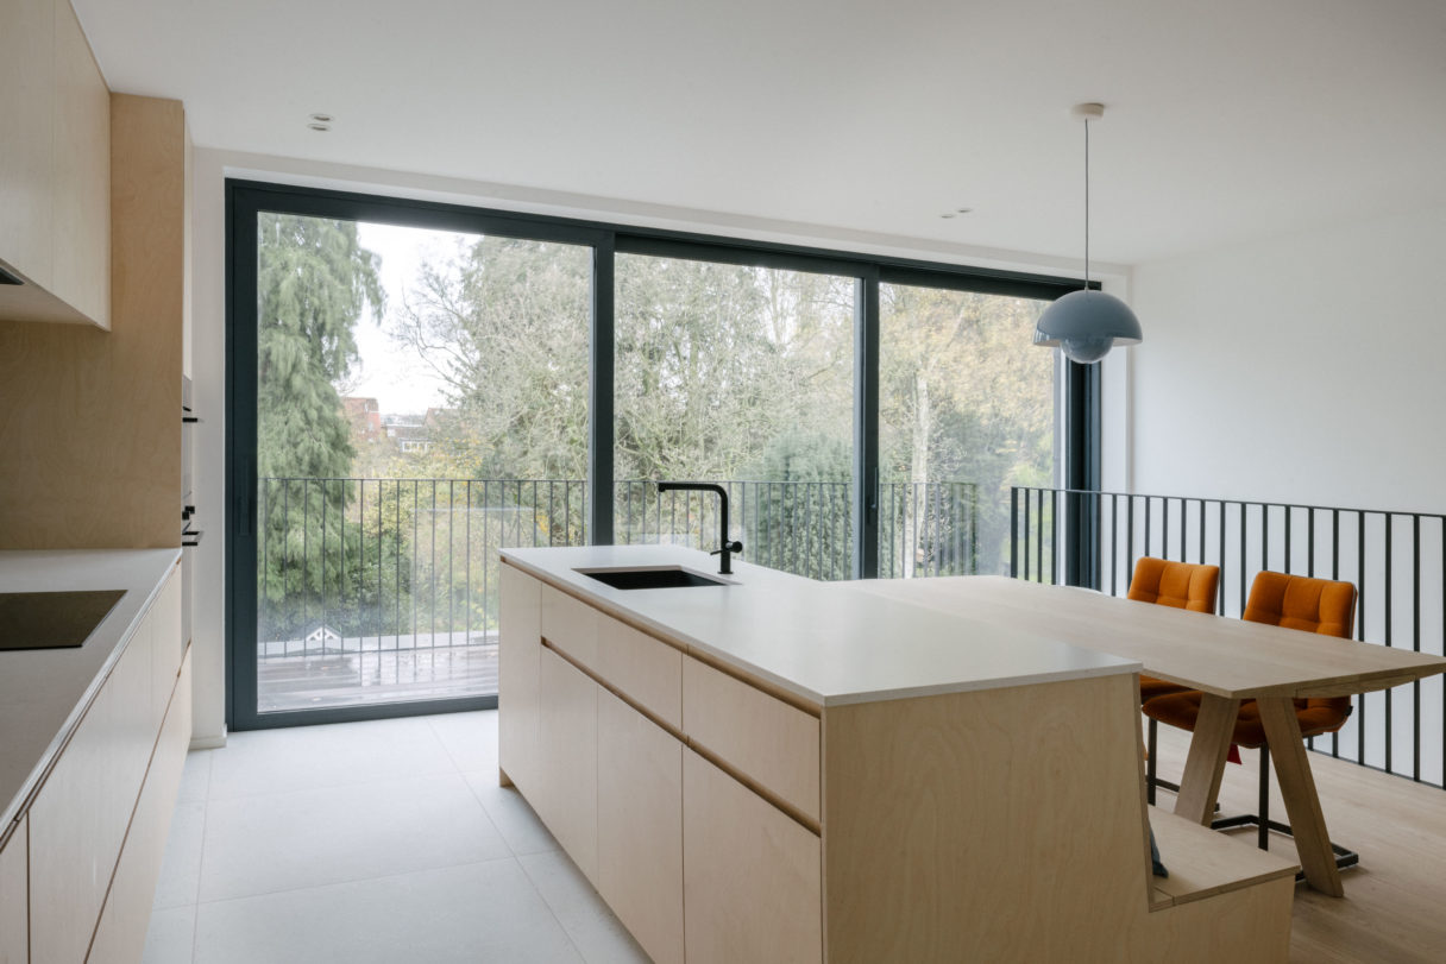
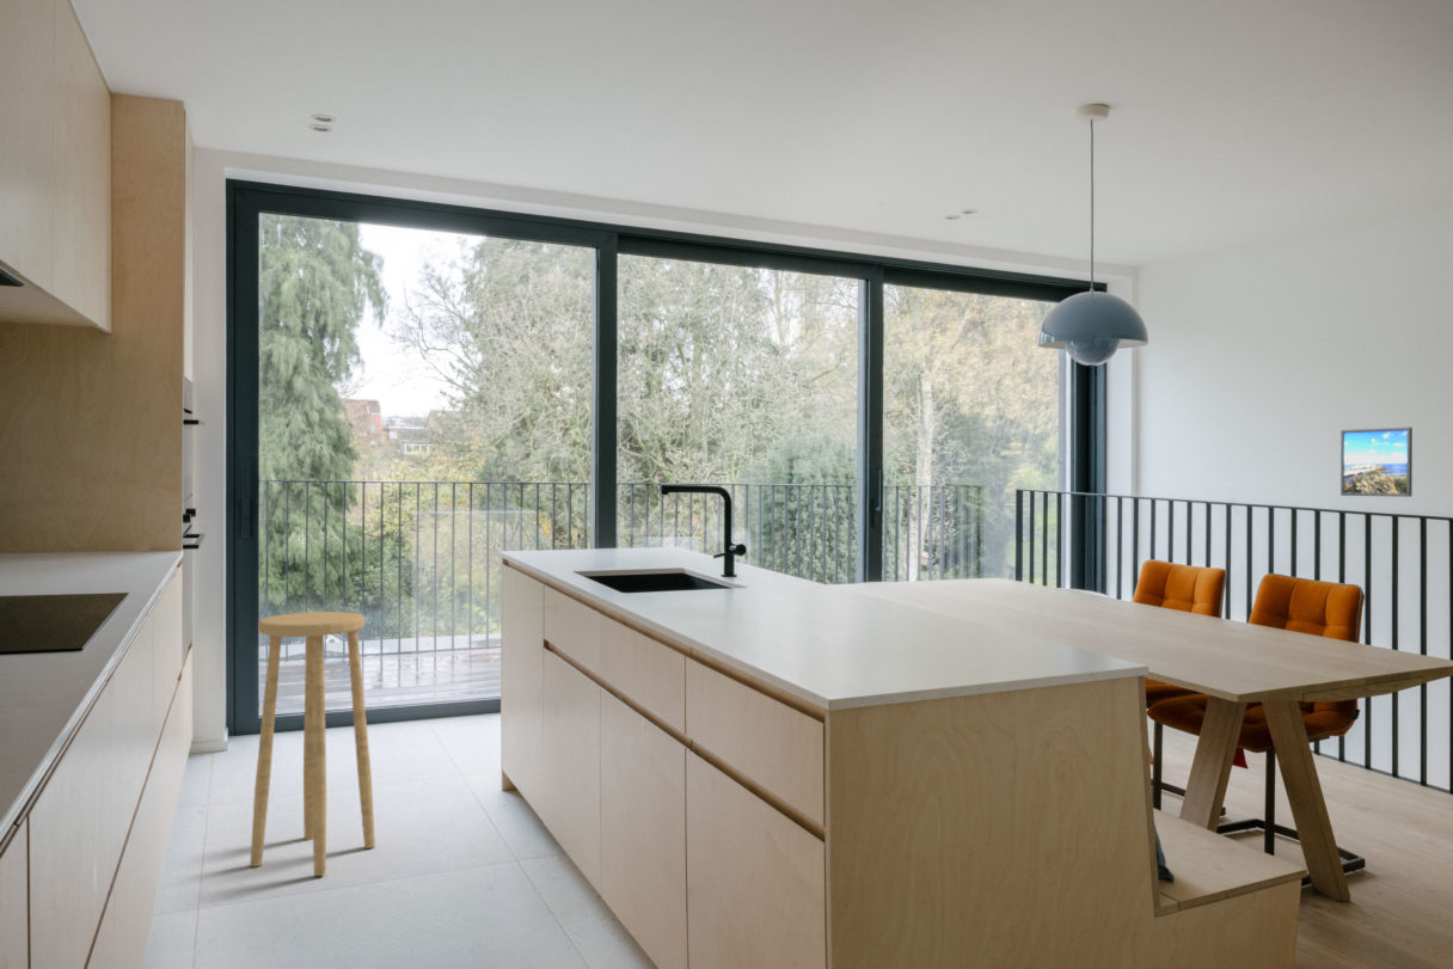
+ stool [250,611,376,877]
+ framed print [1339,427,1414,498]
